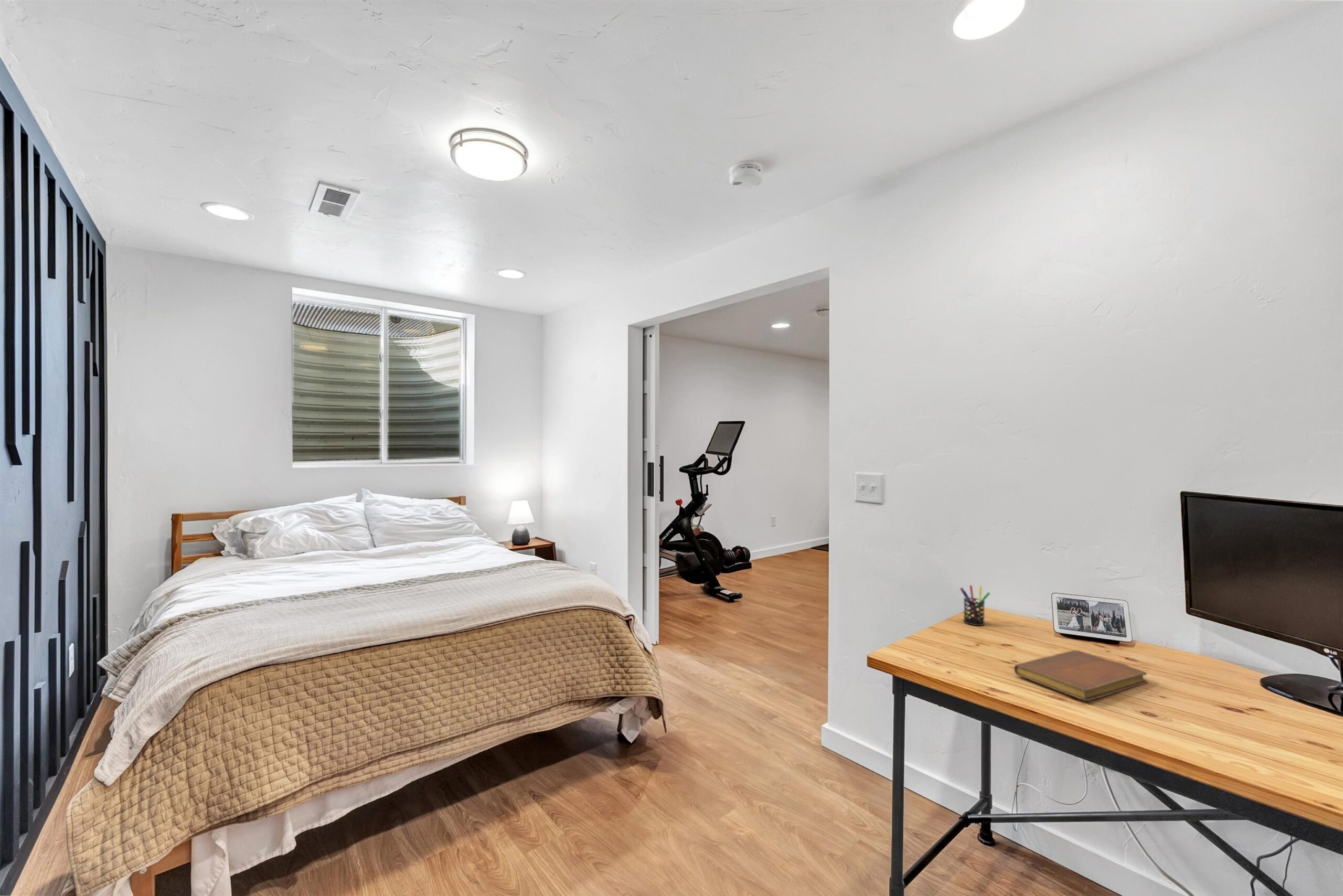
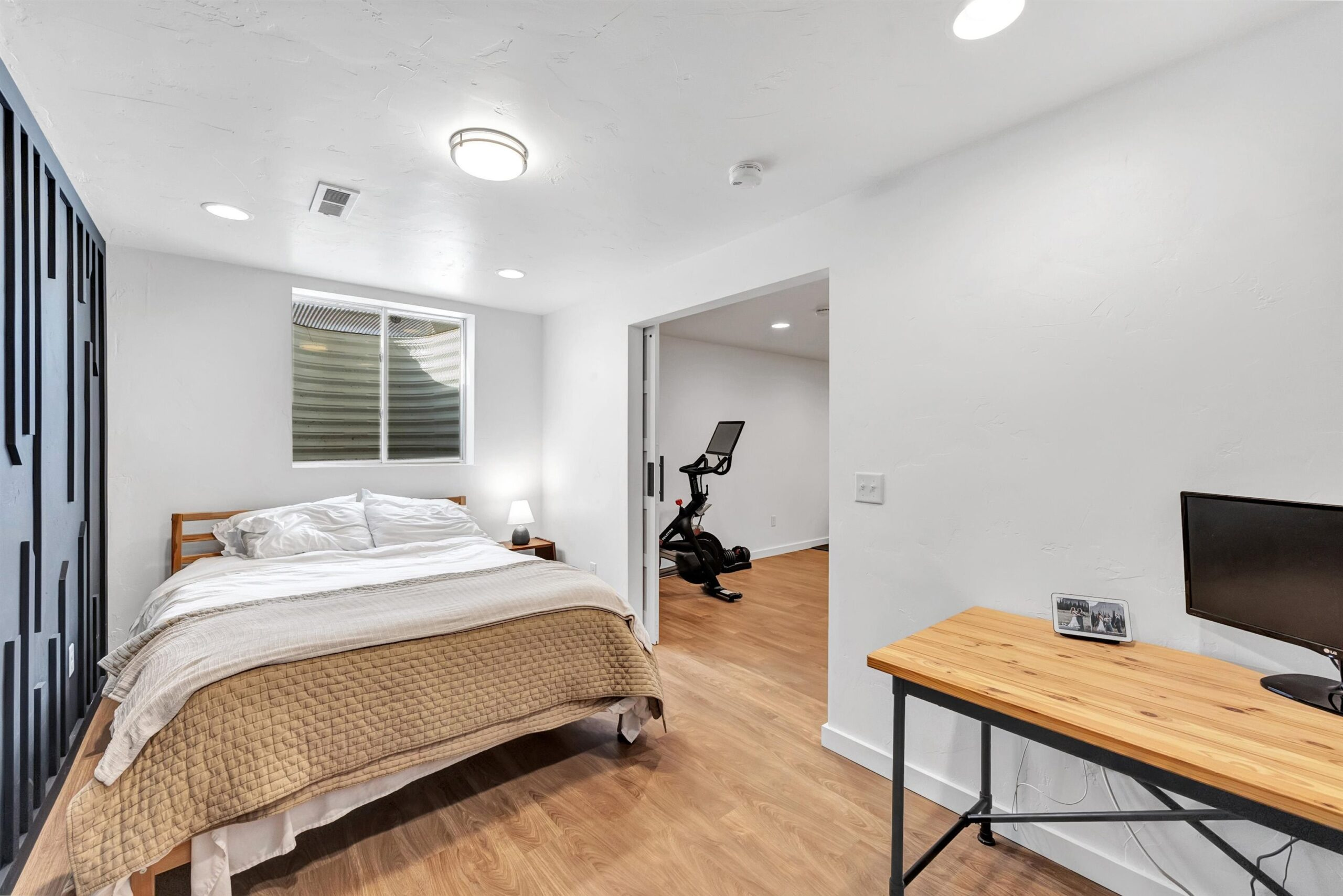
- notebook [1014,649,1148,701]
- pen holder [960,584,990,626]
